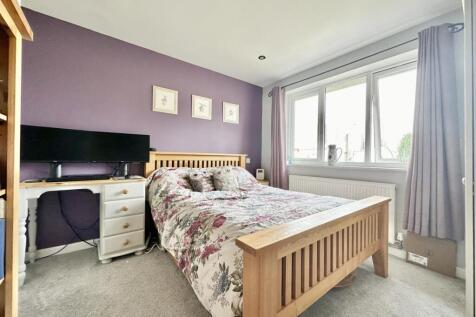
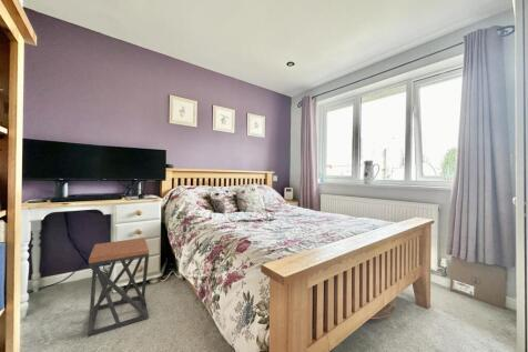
+ stool [87,237,150,338]
